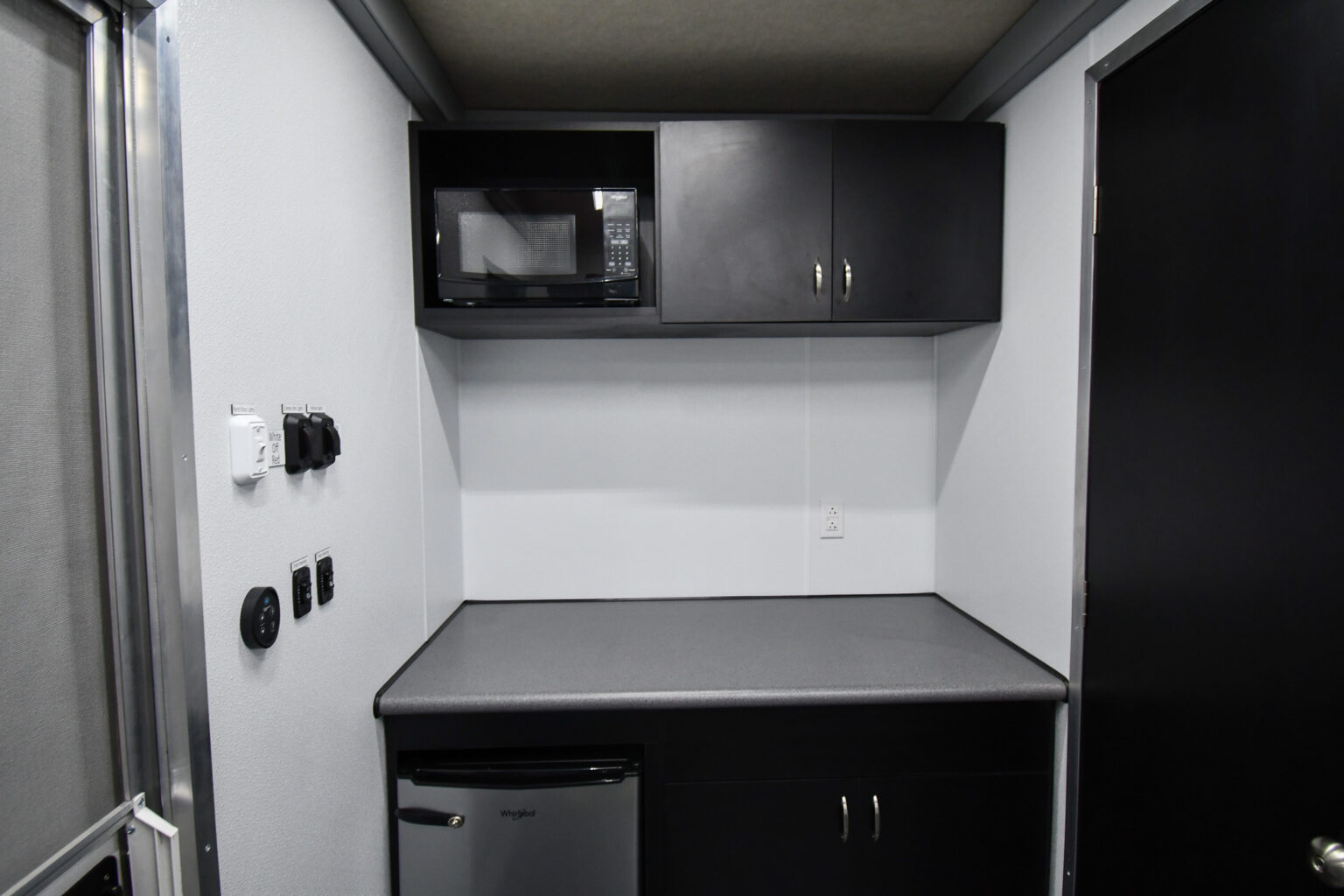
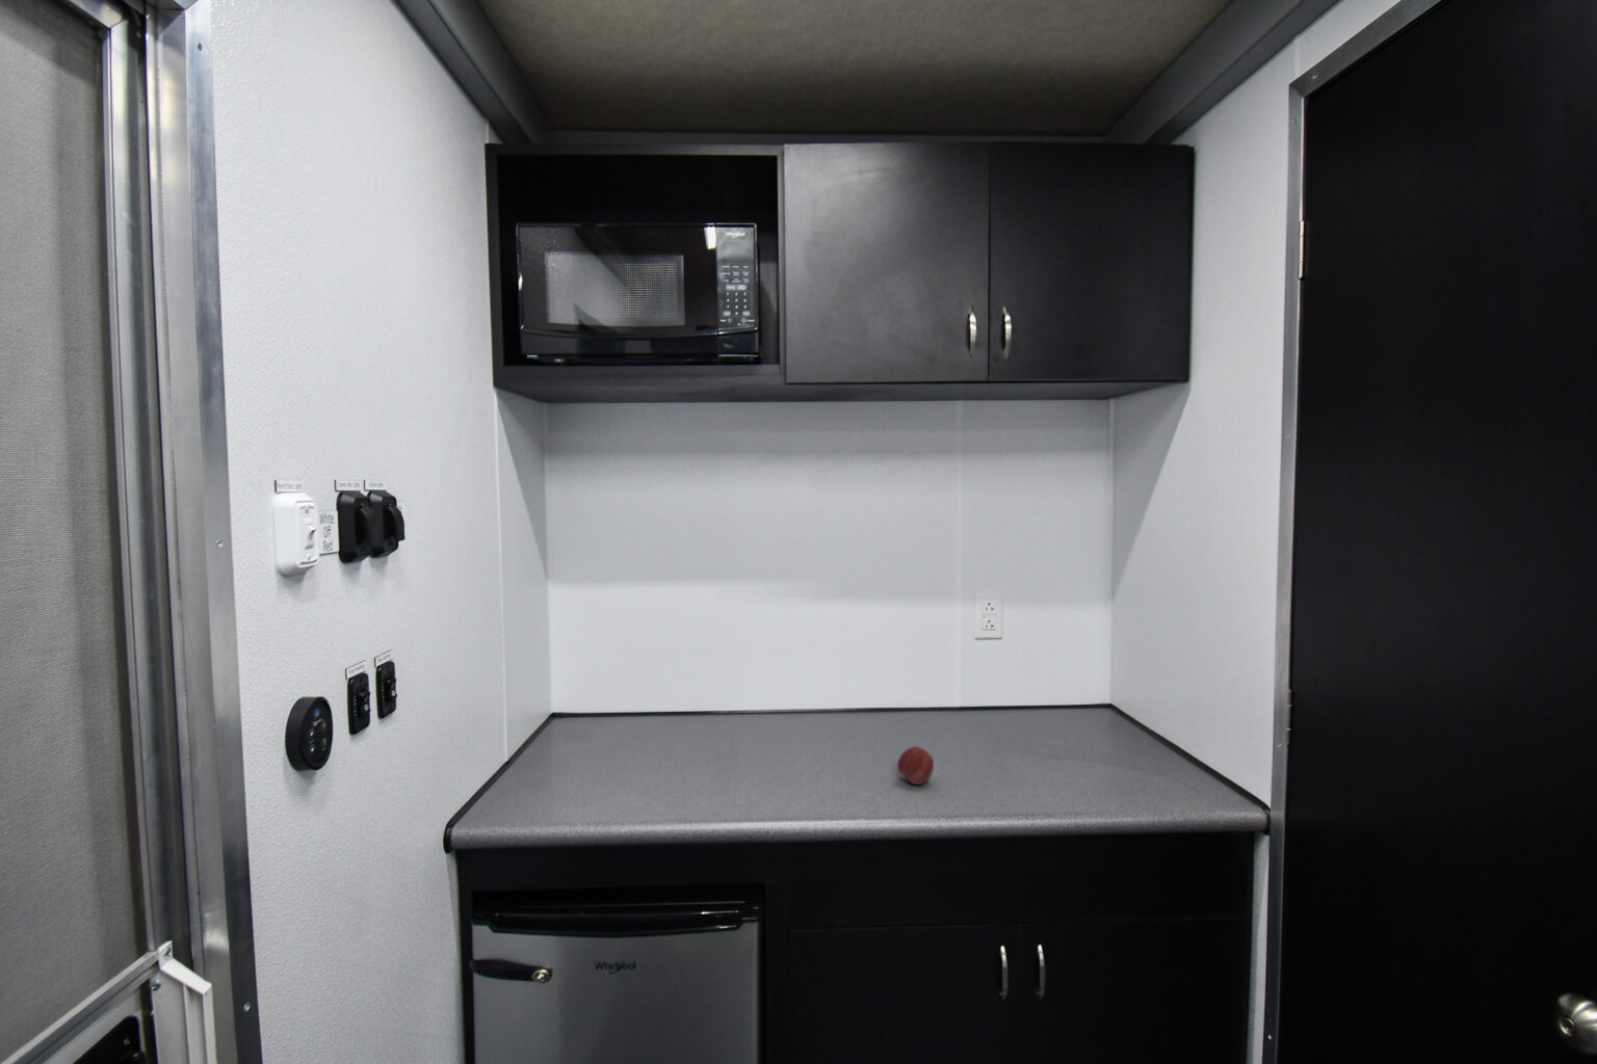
+ apple [896,745,935,786]
